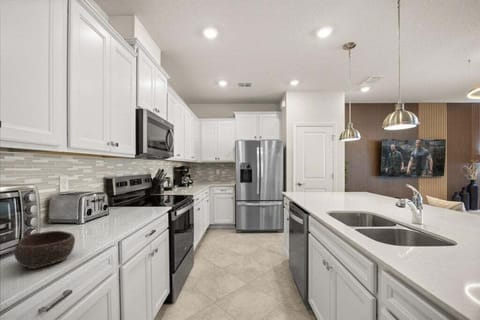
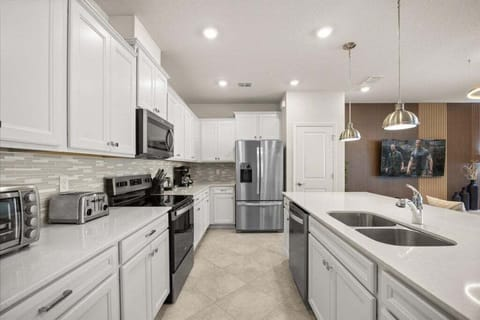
- bowl [13,230,76,270]
